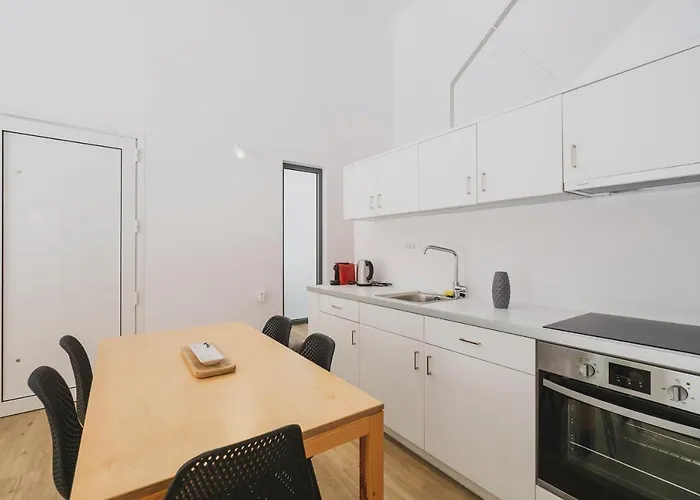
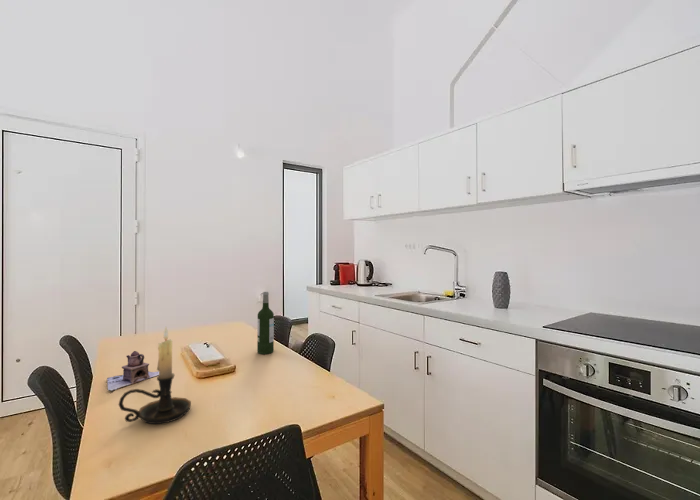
+ teapot [106,350,159,392]
+ wine bottle [256,291,275,355]
+ candle holder [118,326,192,425]
